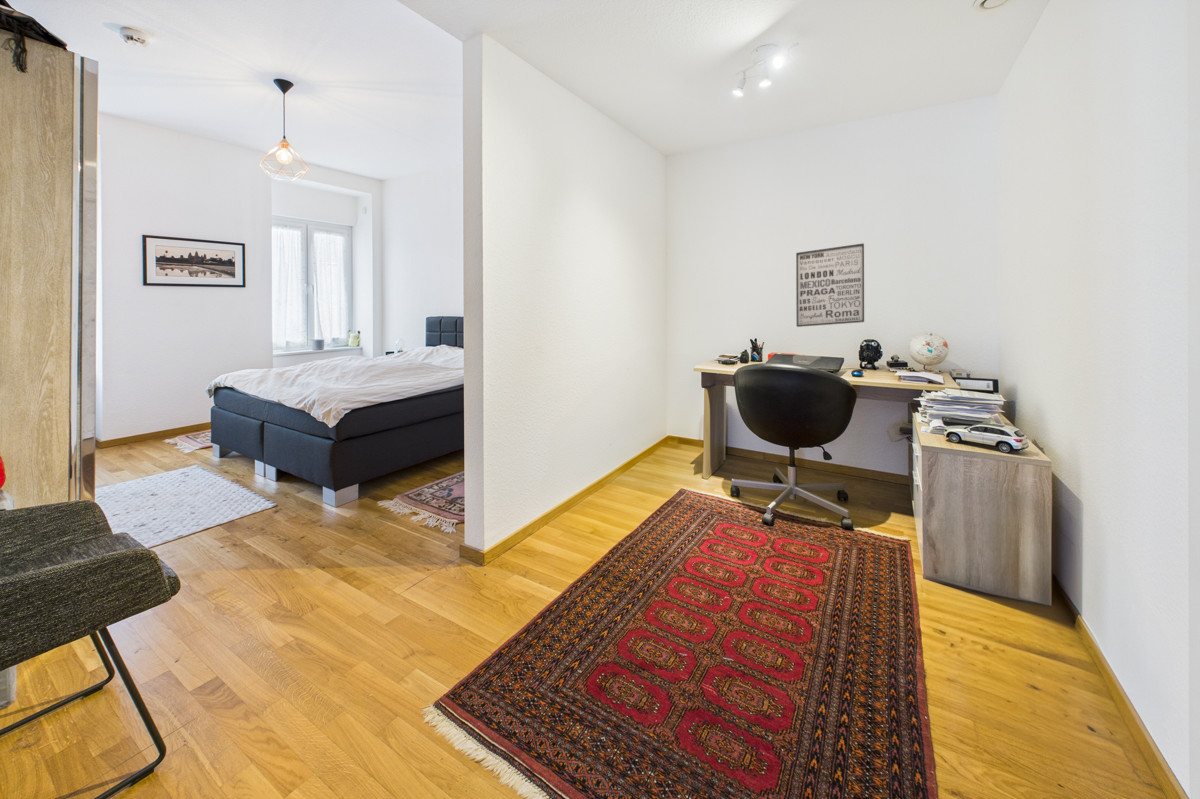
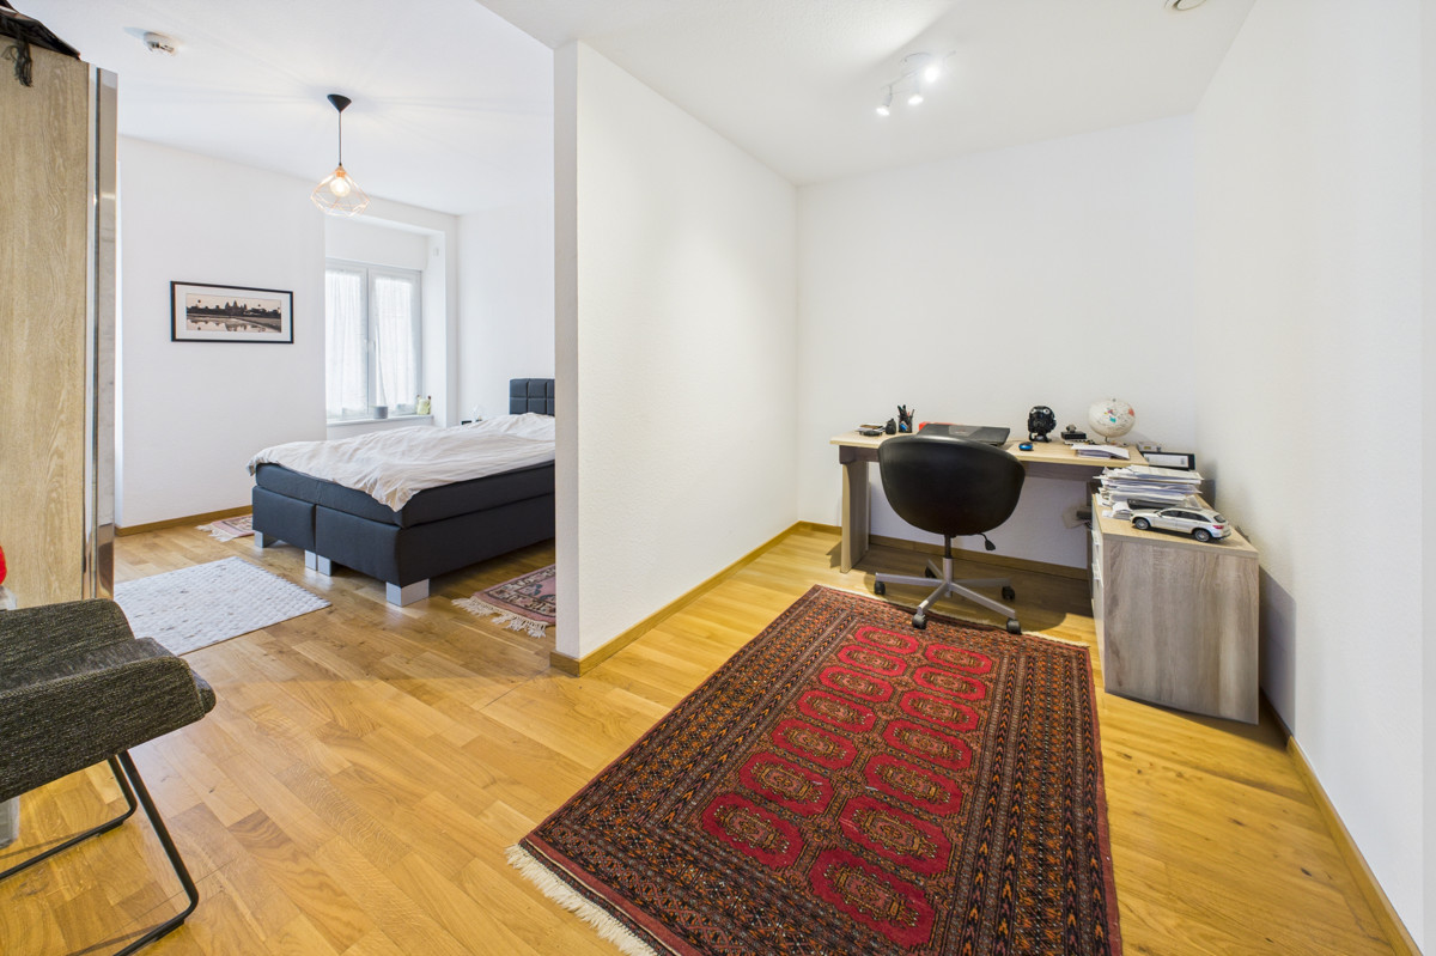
- wall art [795,242,865,328]
